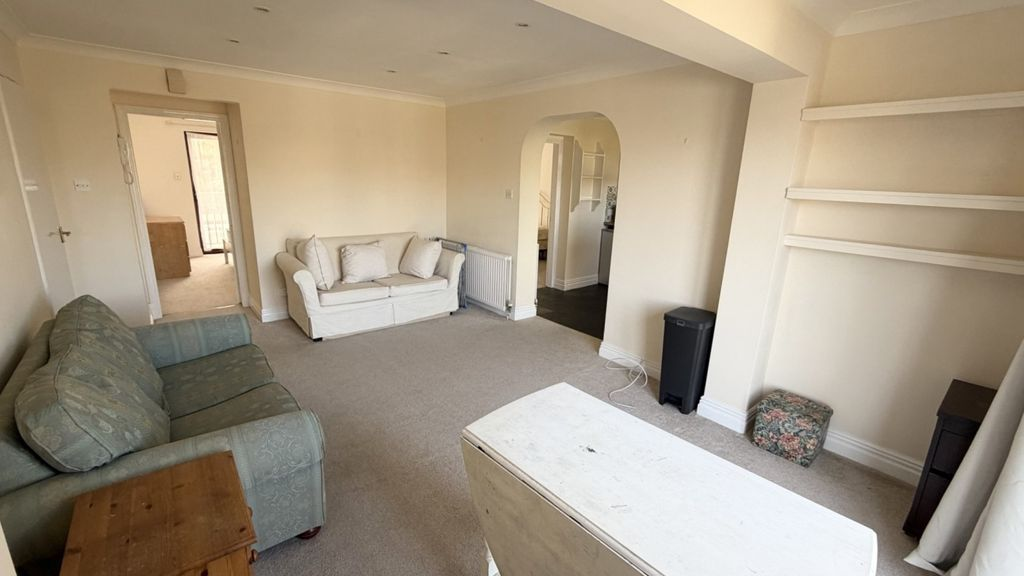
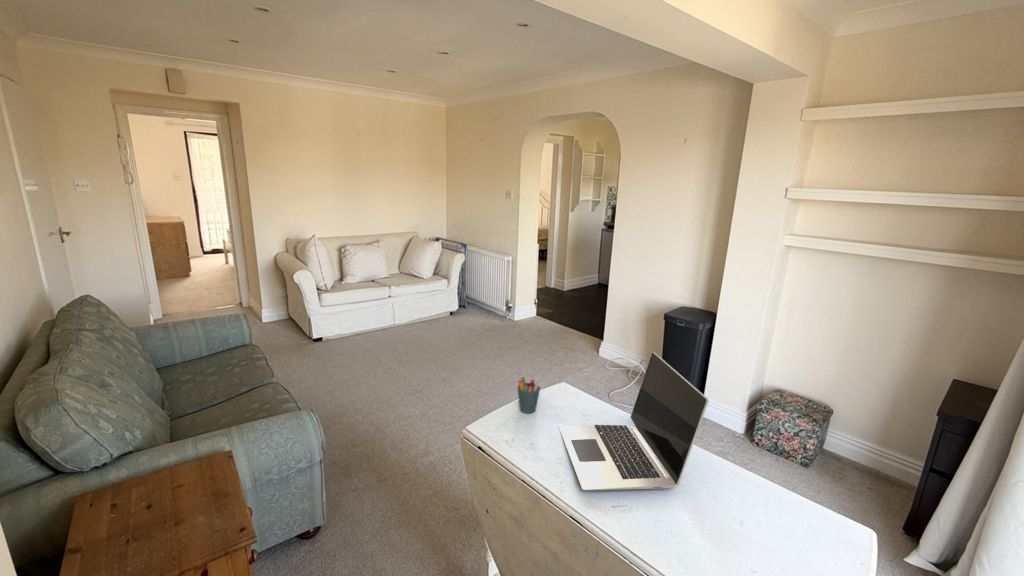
+ pen holder [516,376,541,414]
+ laptop [558,351,710,491]
